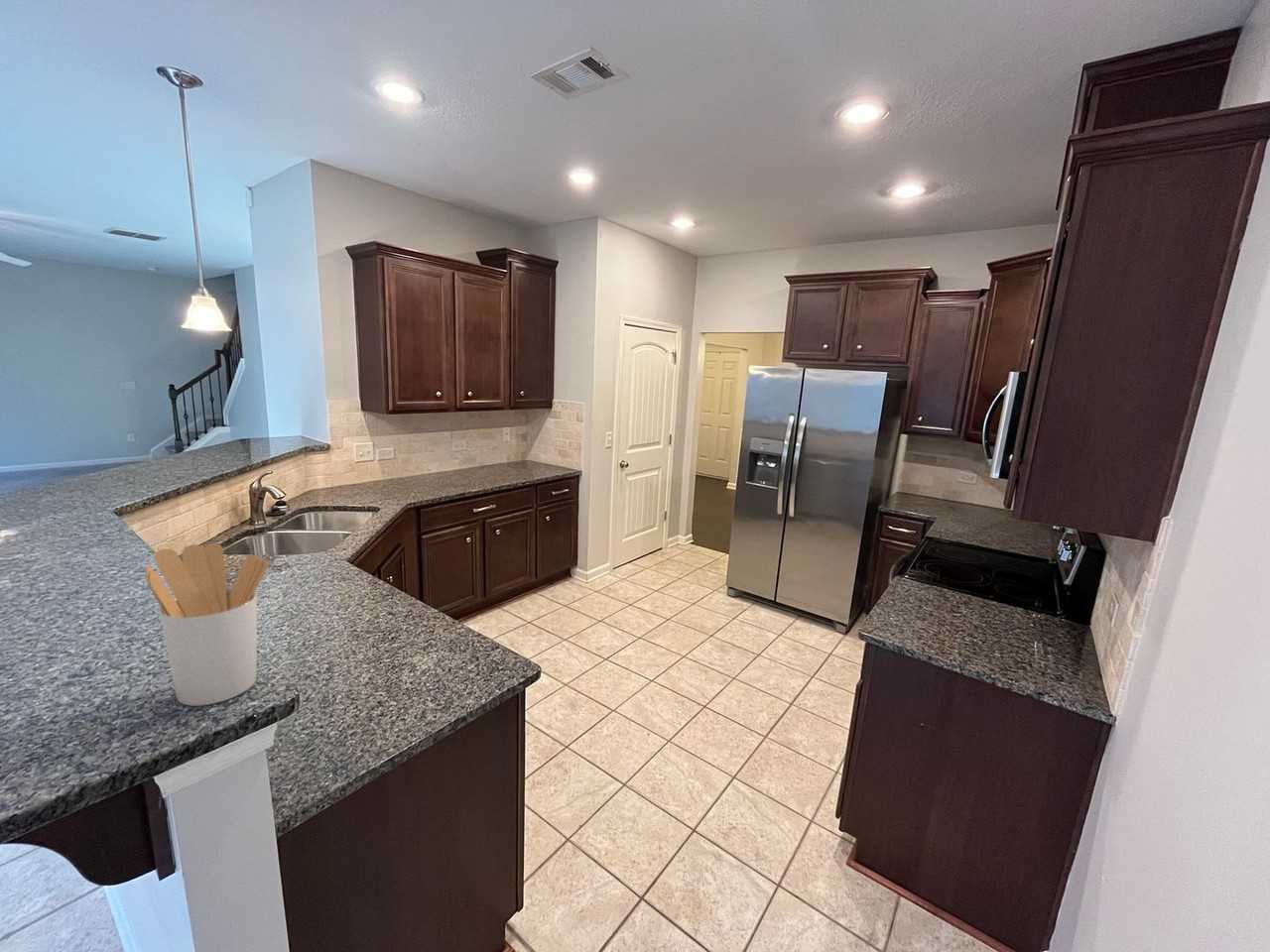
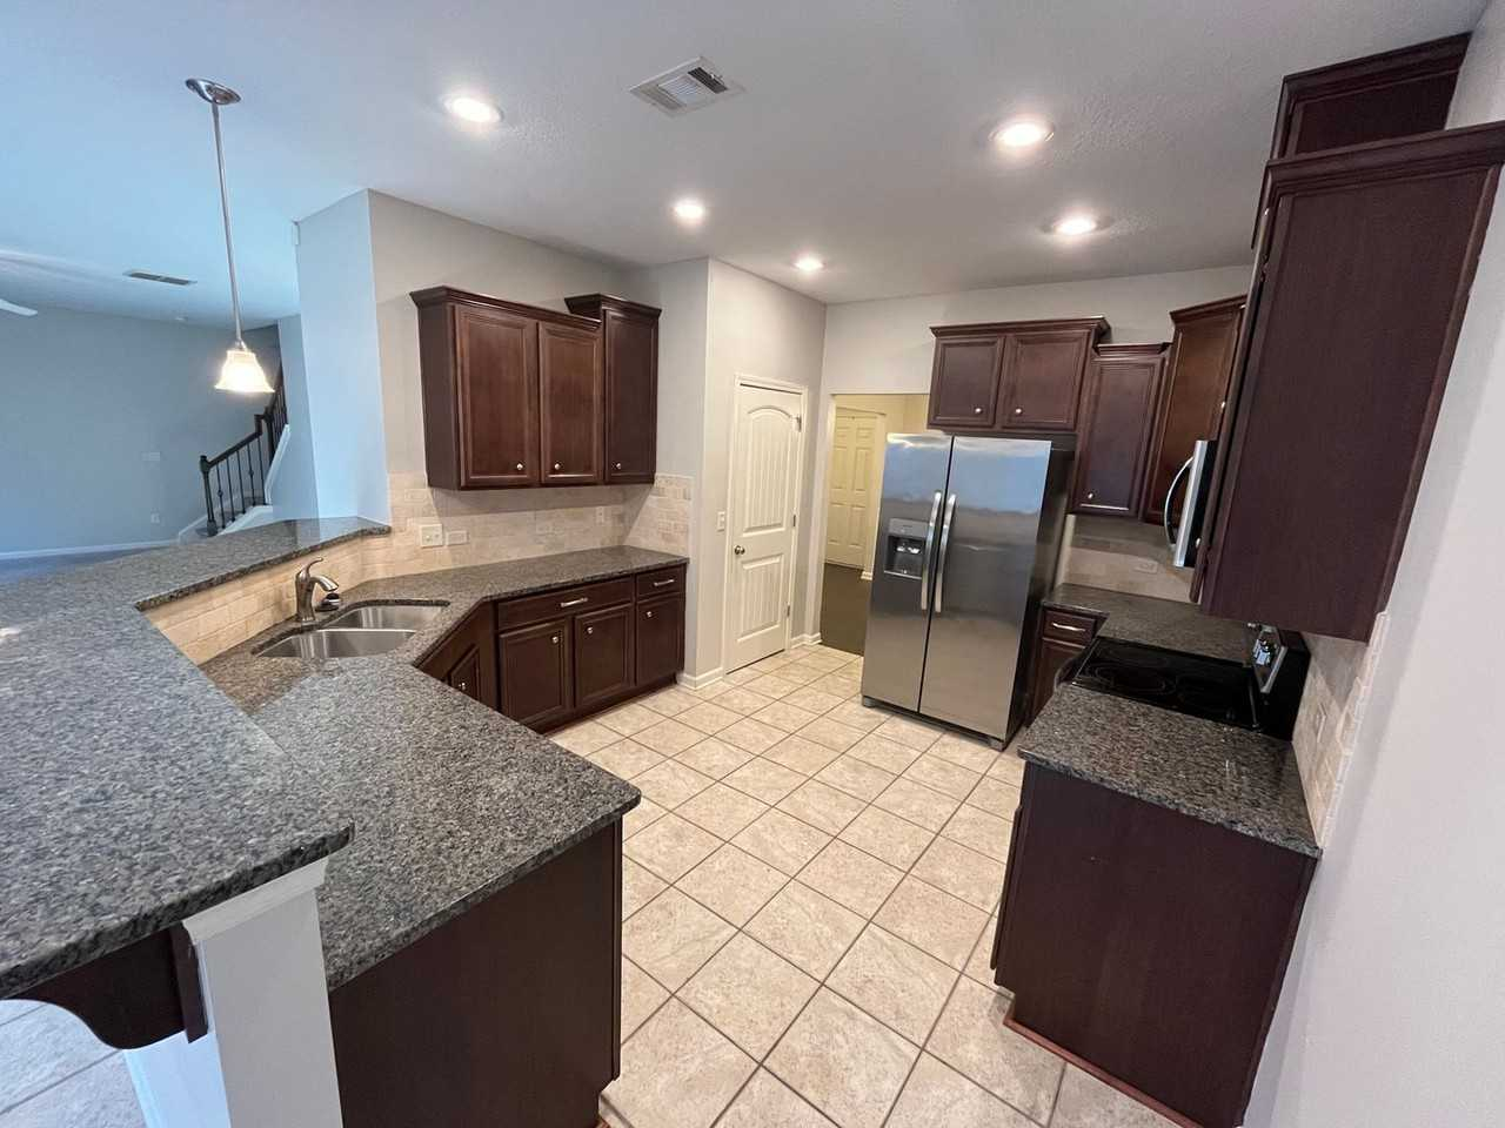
- utensil holder [145,541,270,707]
